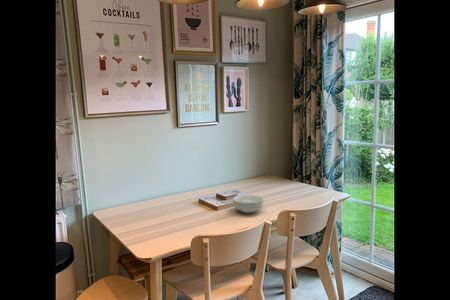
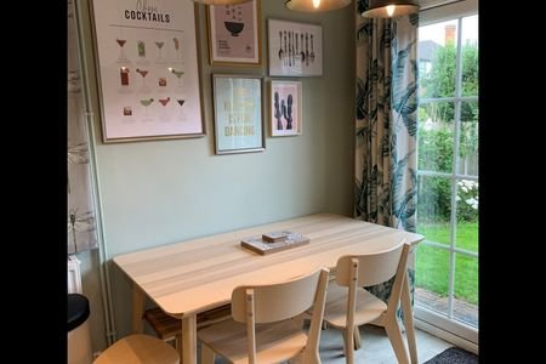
- cereal bowl [232,194,264,214]
